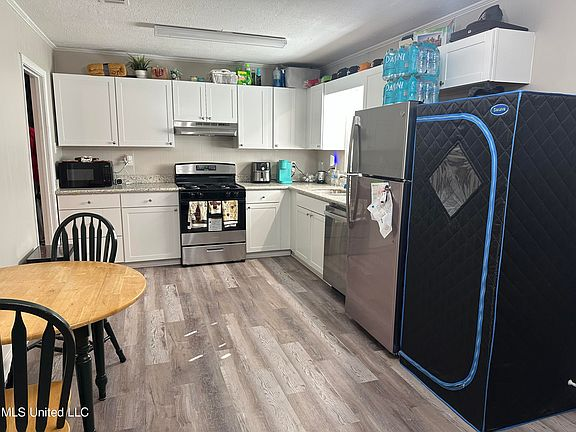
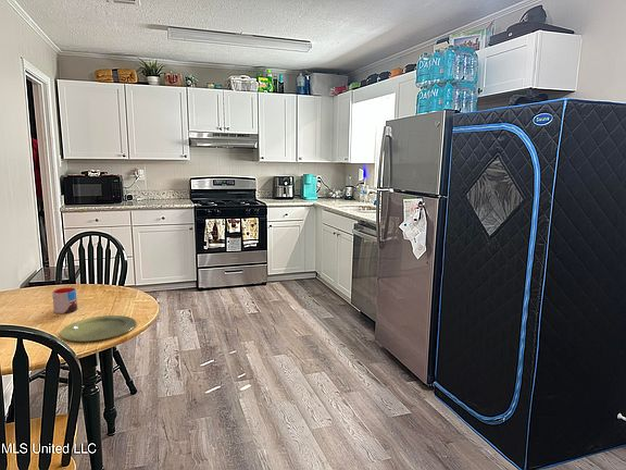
+ plate [59,314,137,343]
+ mug [51,286,78,314]
